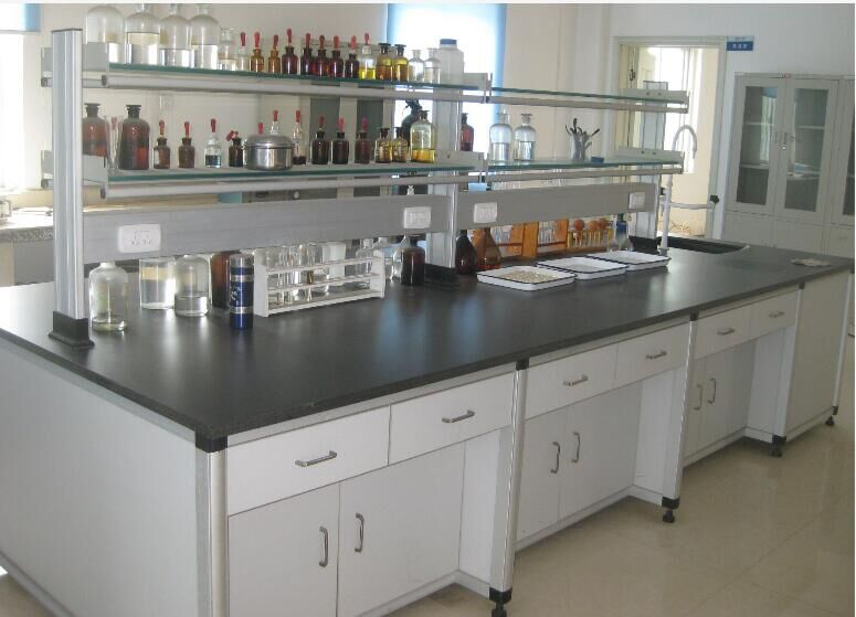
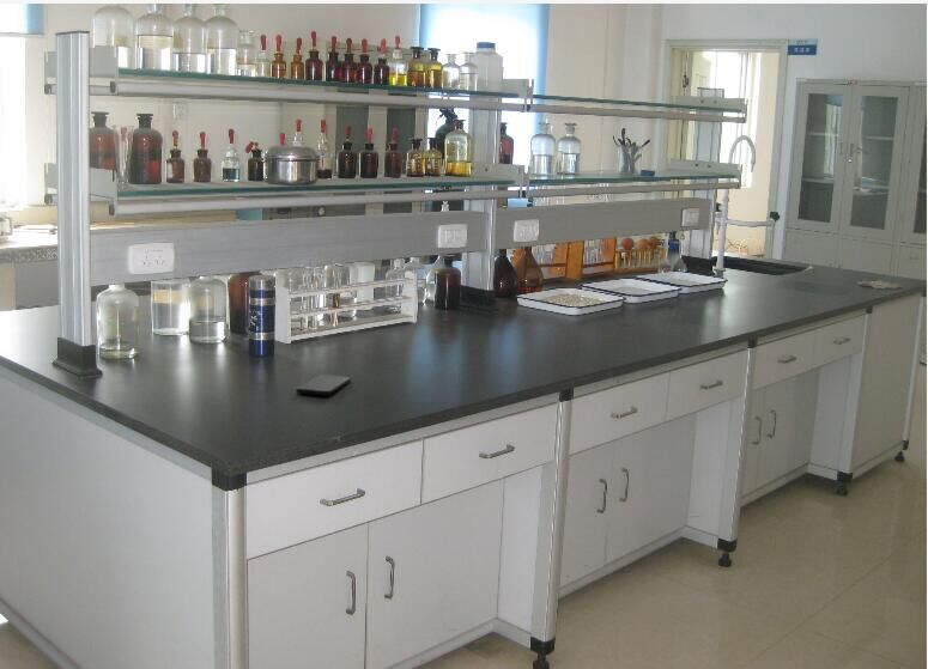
+ smartphone [295,373,352,396]
